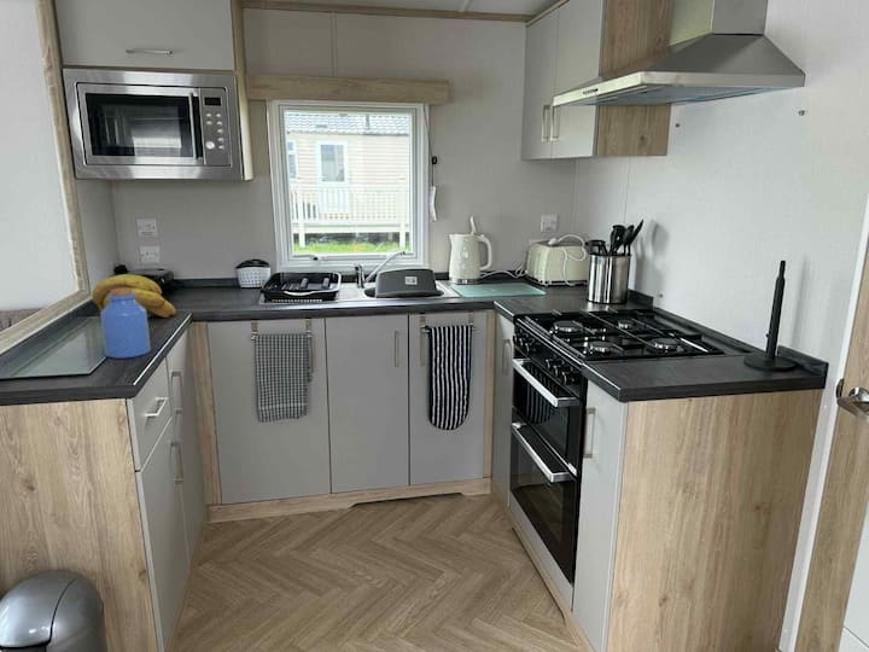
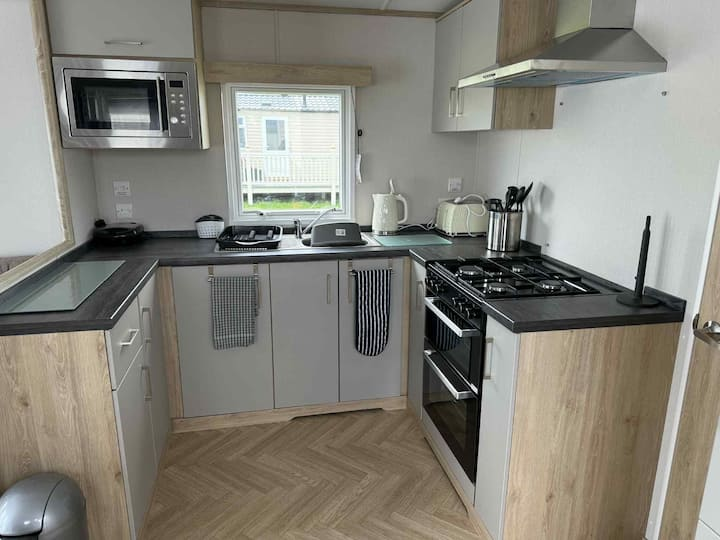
- jar [100,289,152,360]
- banana bunch [91,273,177,319]
